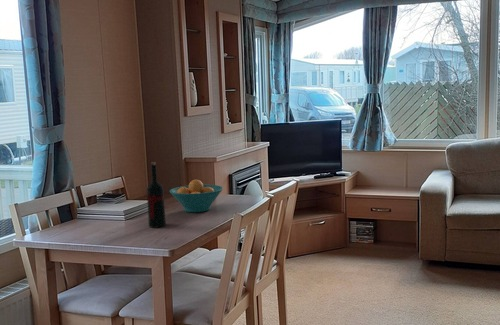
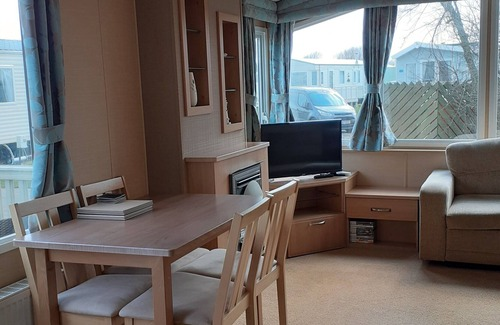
- wine bottle [146,161,167,229]
- fruit bowl [169,179,224,213]
